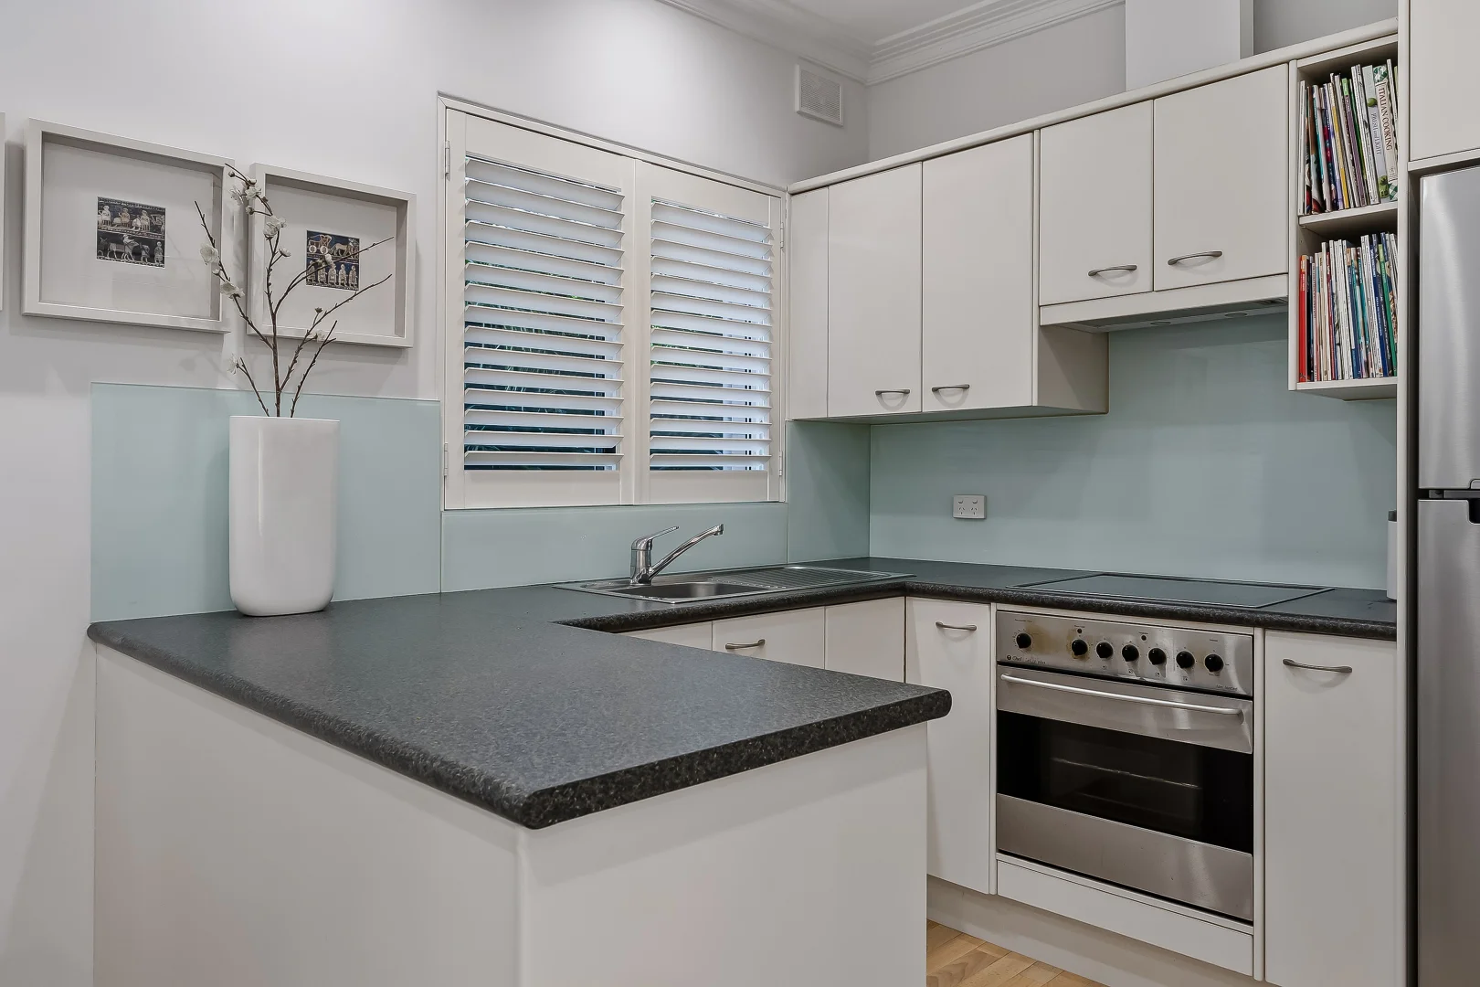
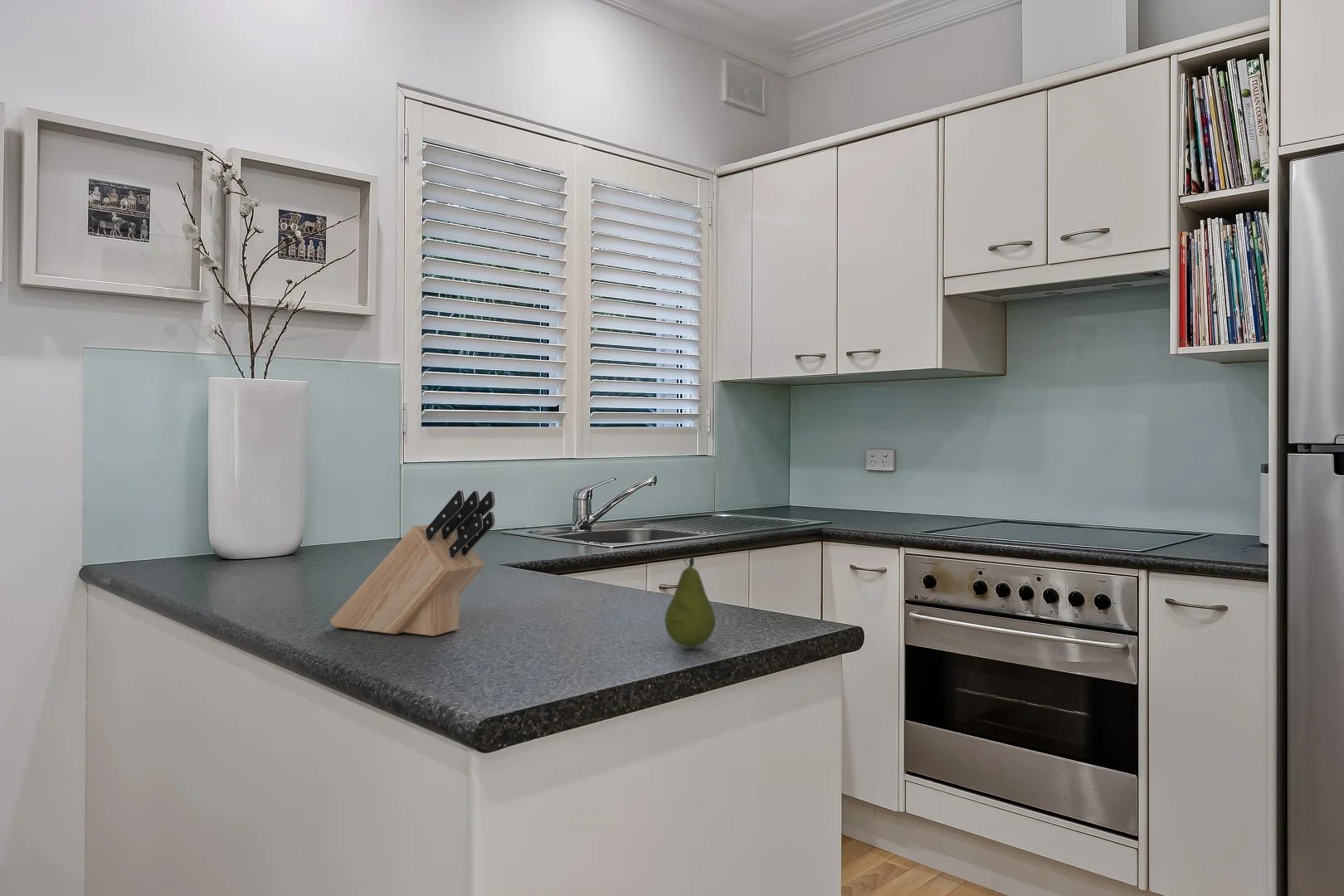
+ fruit [664,554,716,648]
+ knife block [329,489,495,637]
